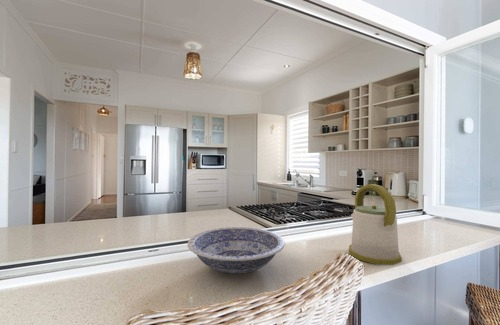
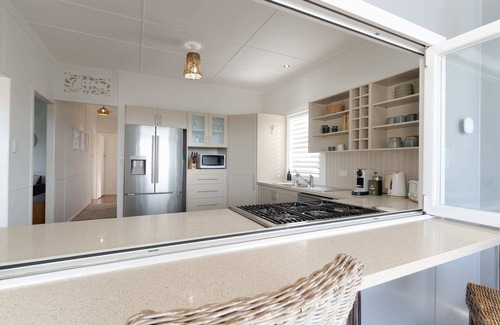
- bowl [187,226,286,274]
- kettle [348,183,403,266]
